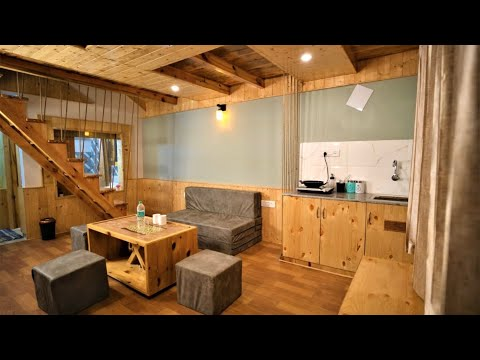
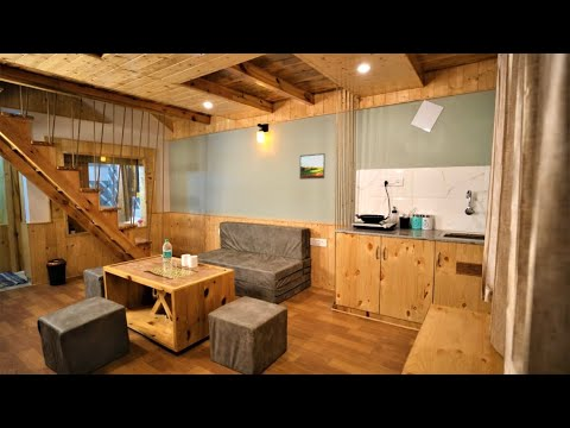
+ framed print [298,152,327,181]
